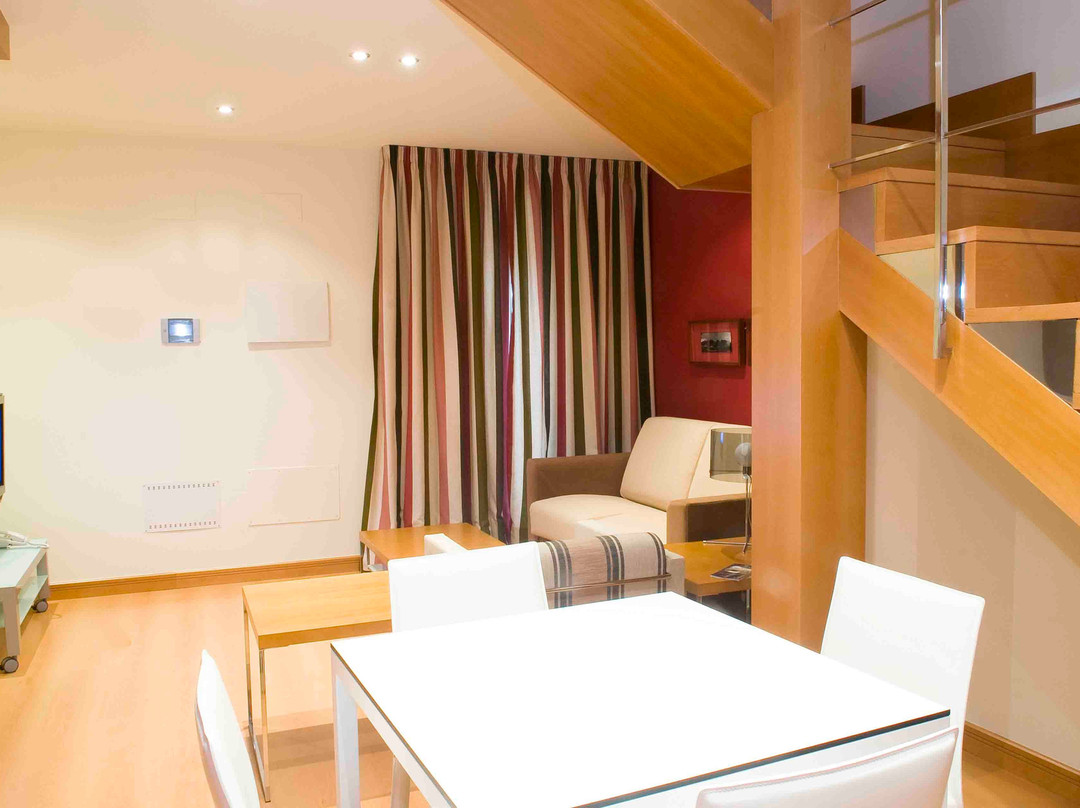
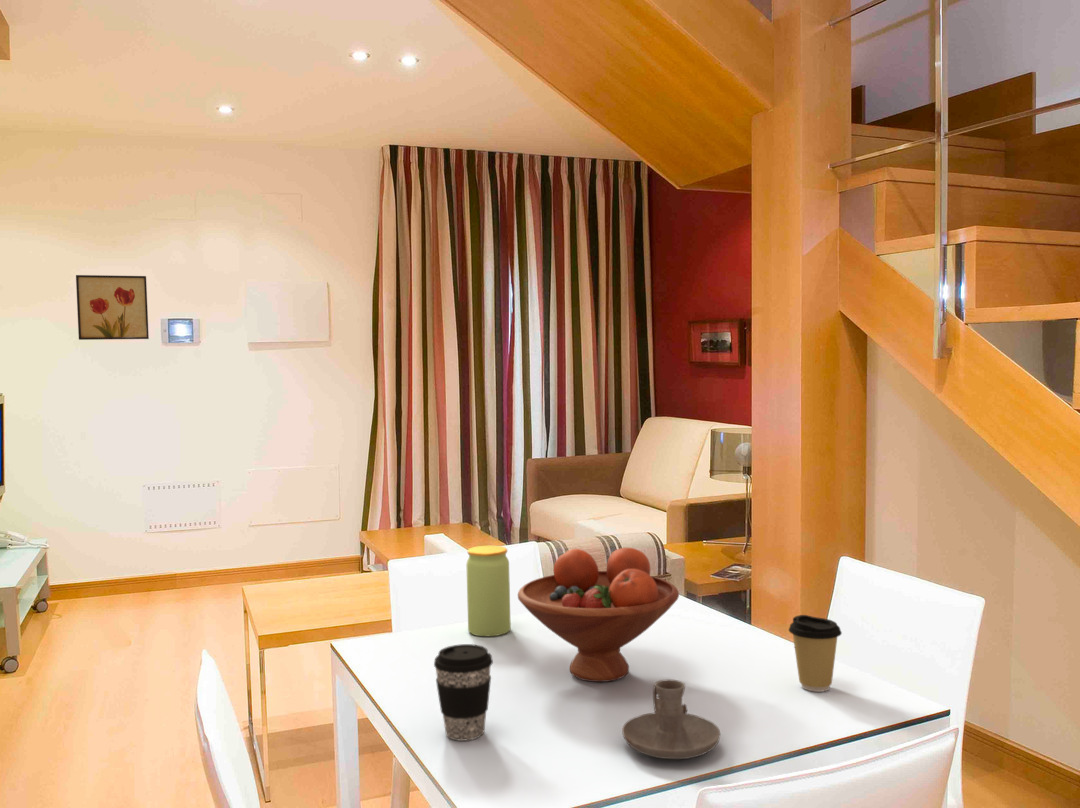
+ wall art [75,274,150,341]
+ candle holder [621,678,721,760]
+ jar [465,545,512,637]
+ fruit bowl [517,547,680,683]
+ coffee cup [788,614,843,693]
+ coffee cup [433,643,494,742]
